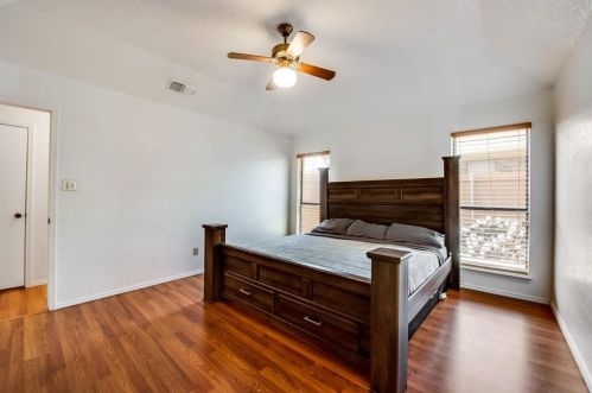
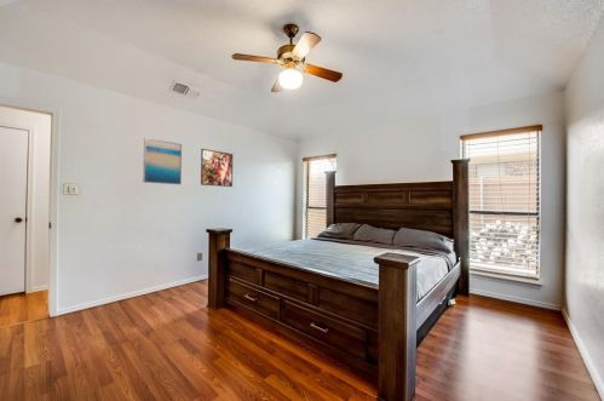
+ wall art [142,137,183,185]
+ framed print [200,148,234,188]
